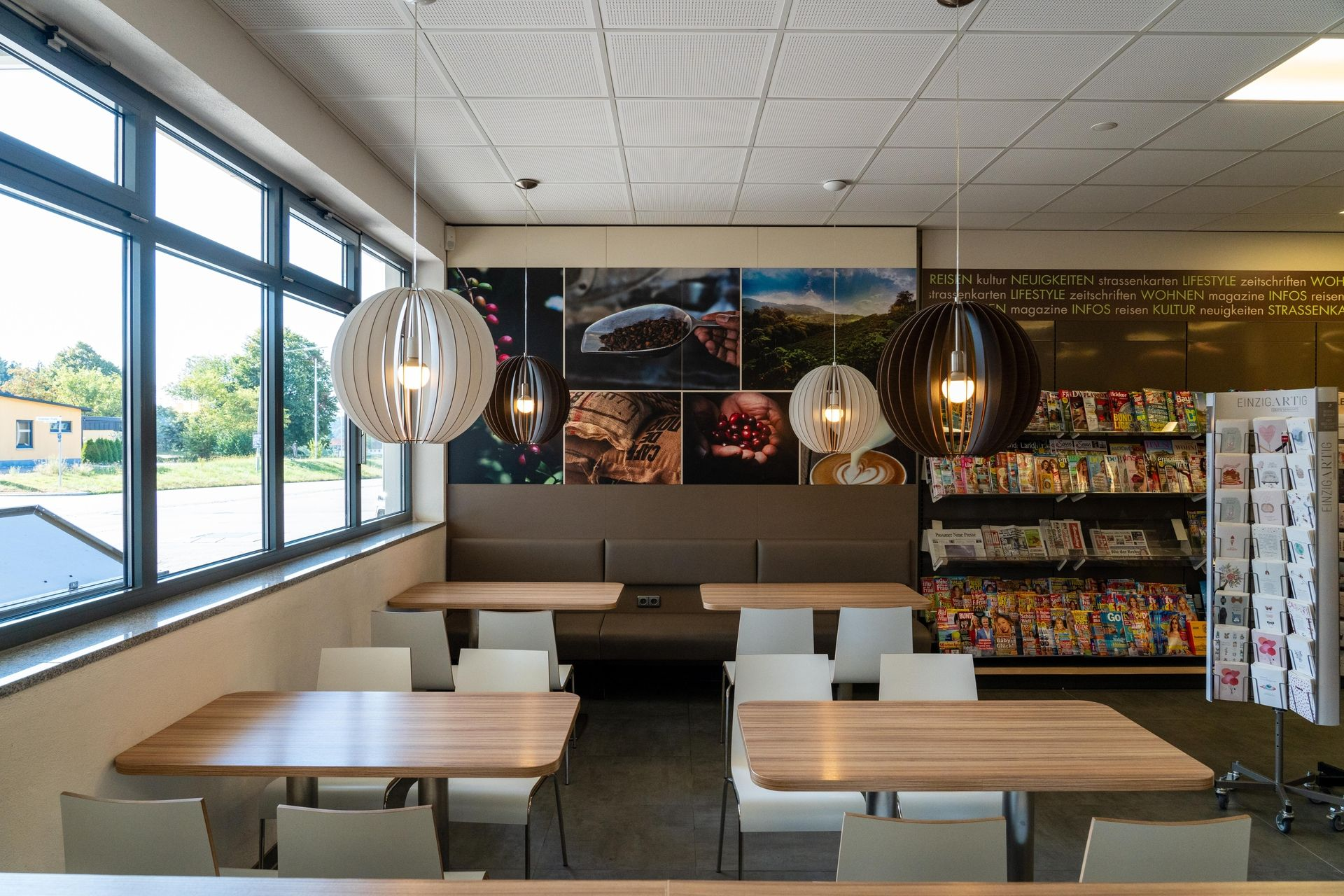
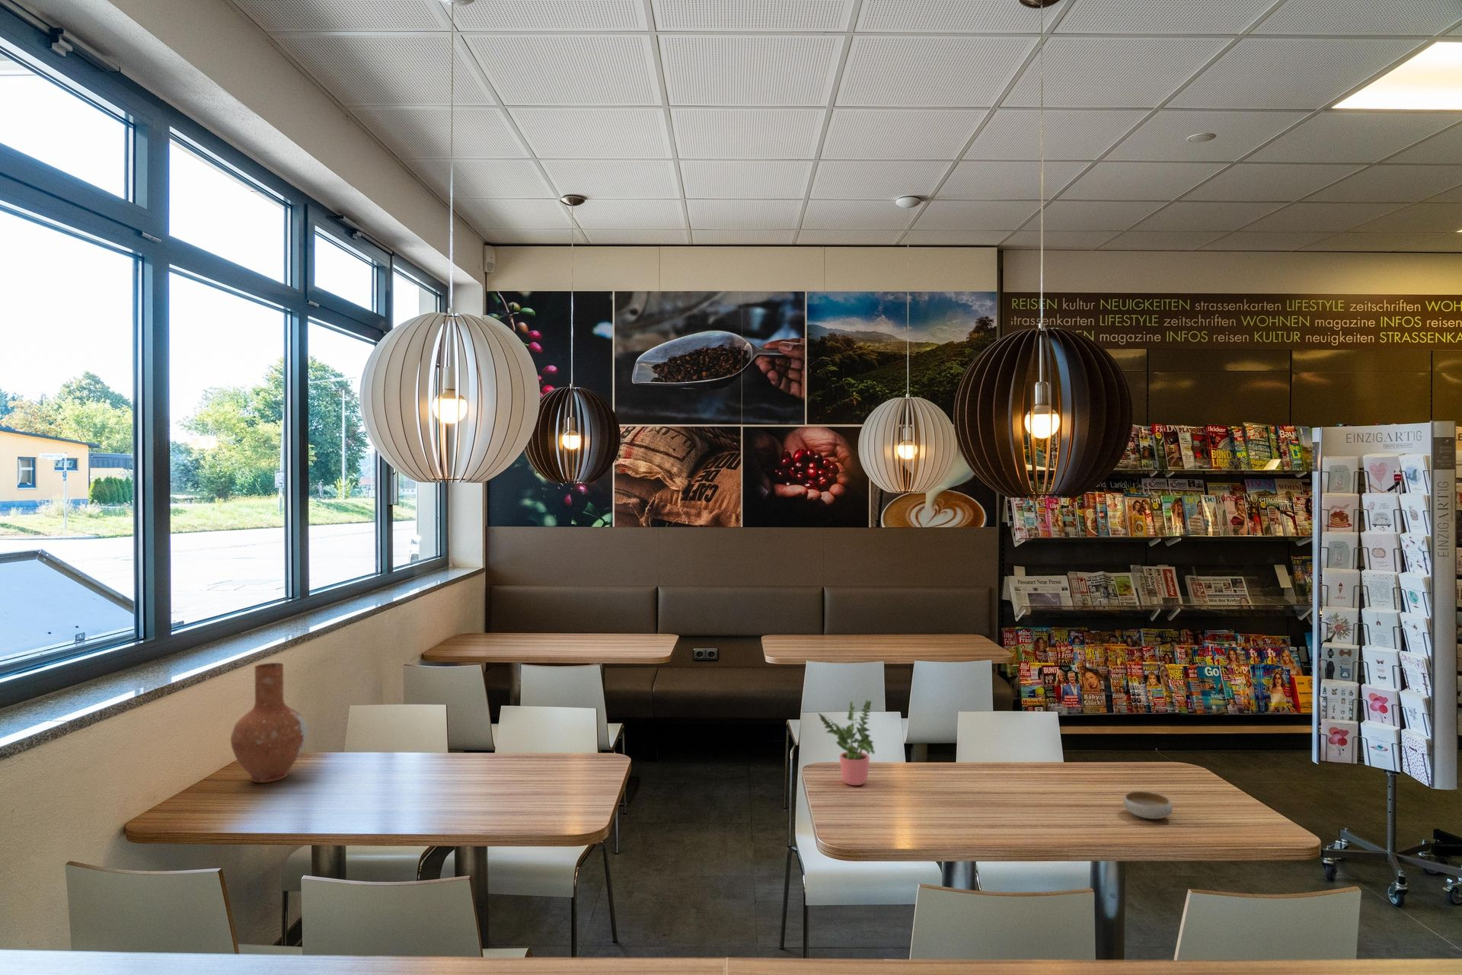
+ potted plant [817,700,876,786]
+ bowl [1123,791,1174,819]
+ vase [230,662,308,783]
